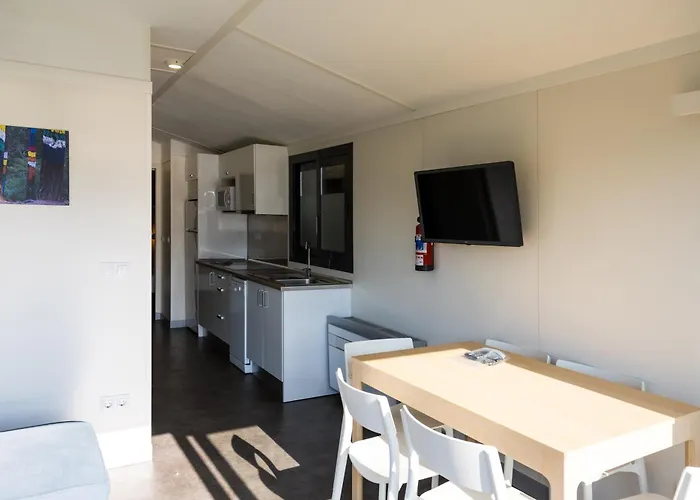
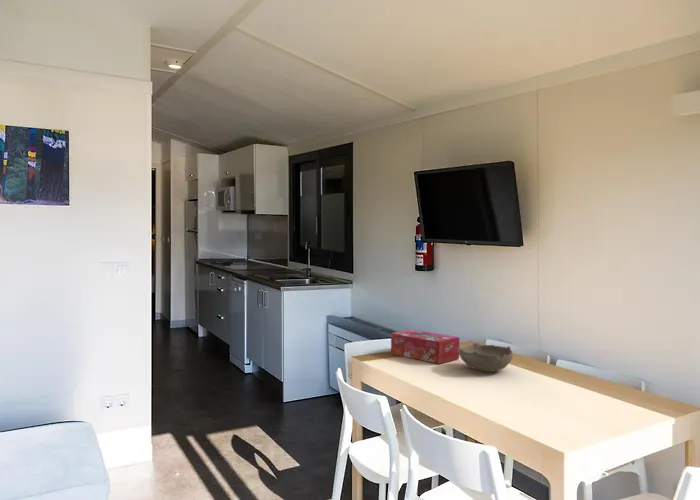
+ tissue box [390,328,460,365]
+ bowl [458,342,514,373]
